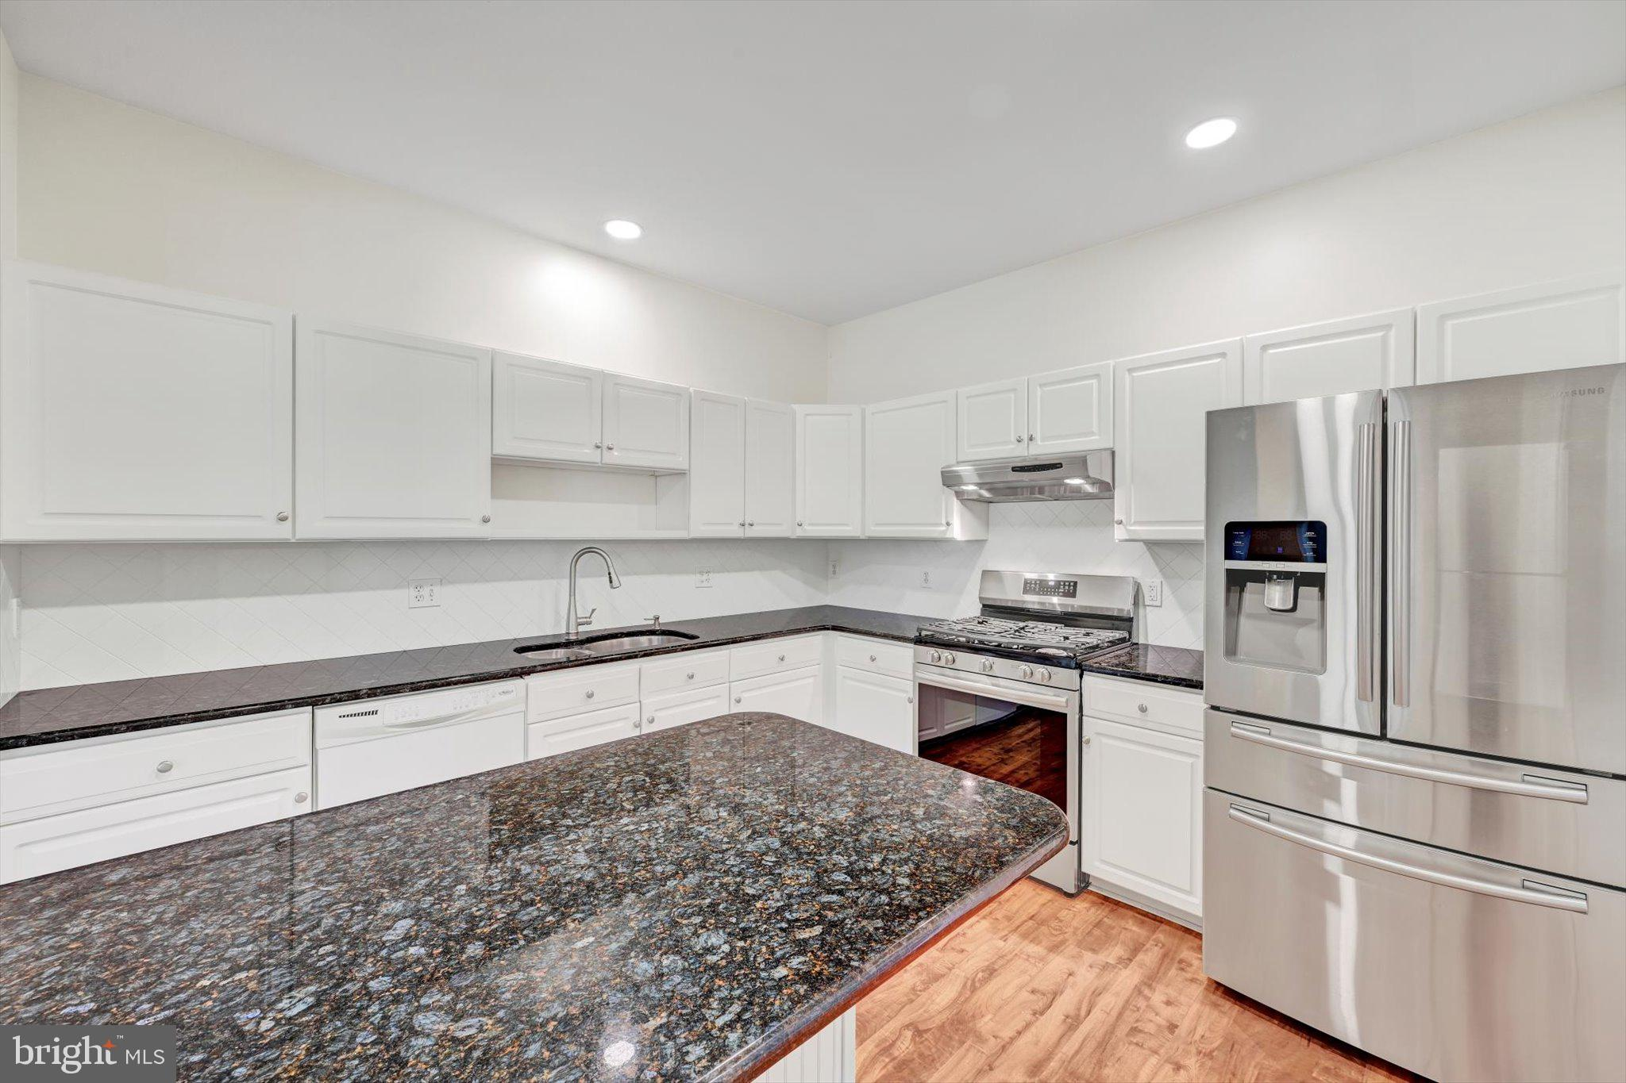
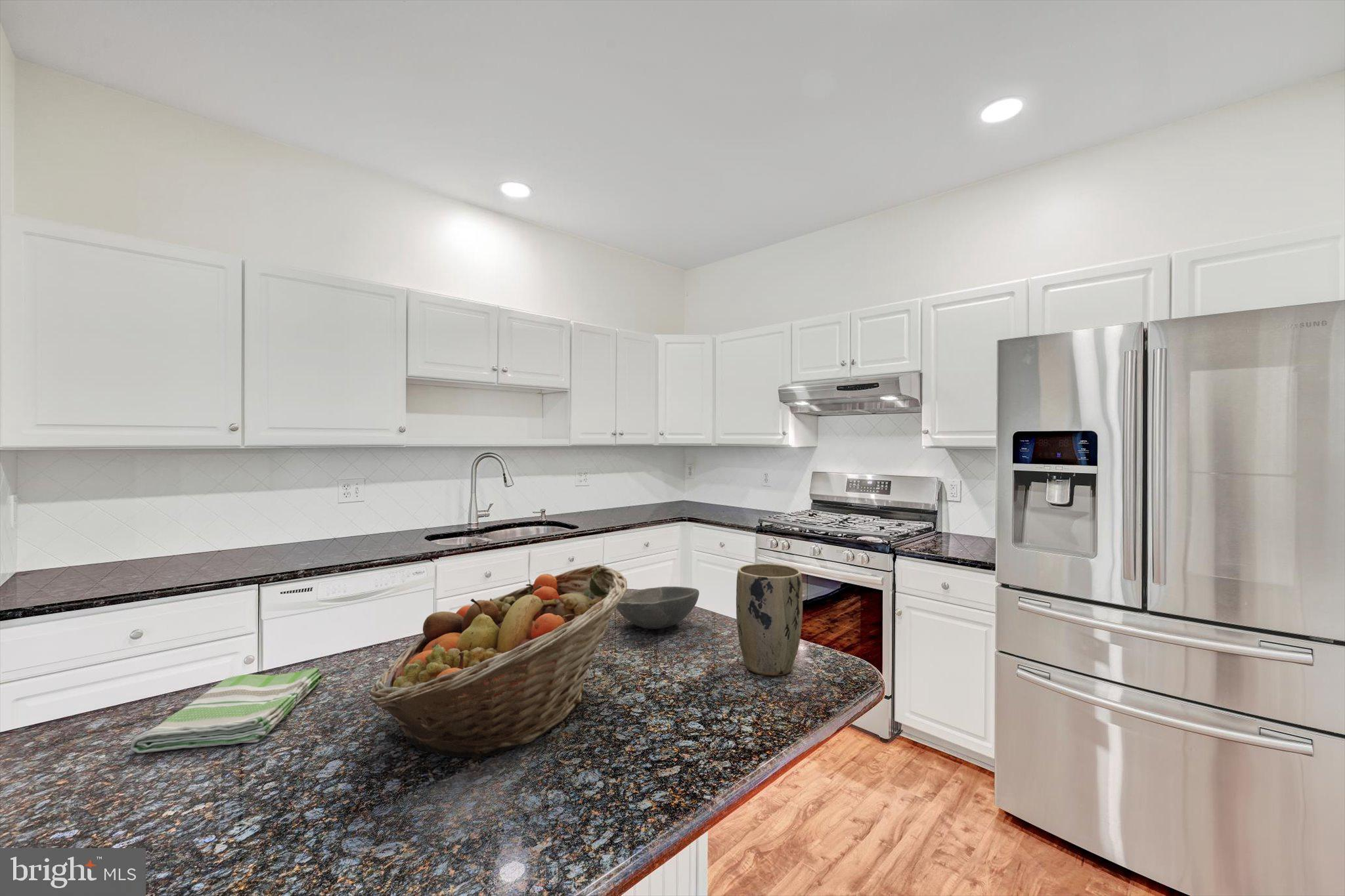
+ bowl [615,586,700,629]
+ plant pot [736,563,803,676]
+ fruit basket [369,564,628,761]
+ dish towel [130,668,323,754]
